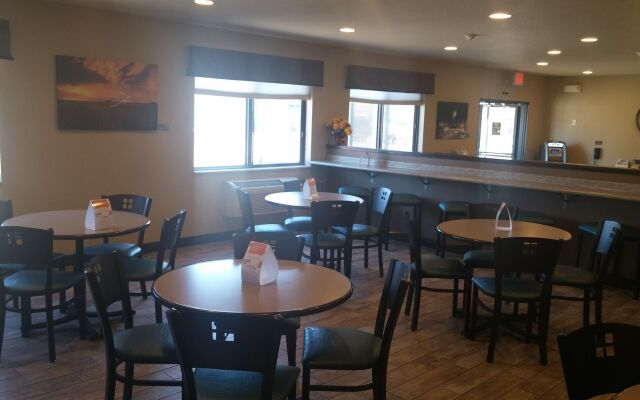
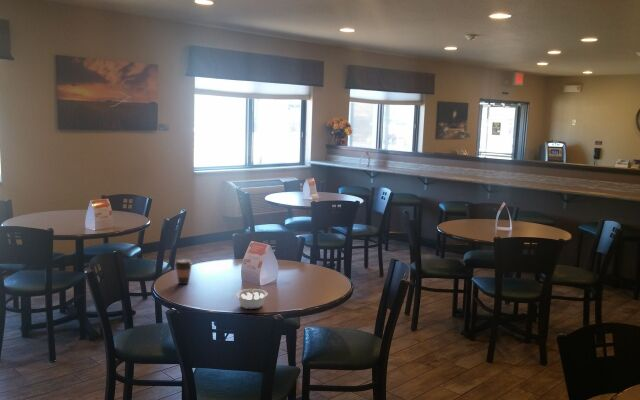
+ legume [235,288,269,310]
+ coffee cup [174,259,194,285]
